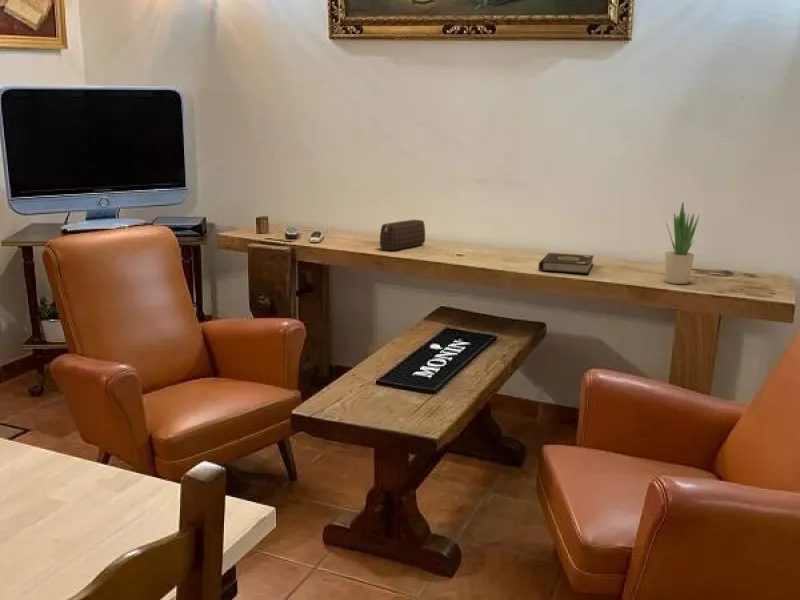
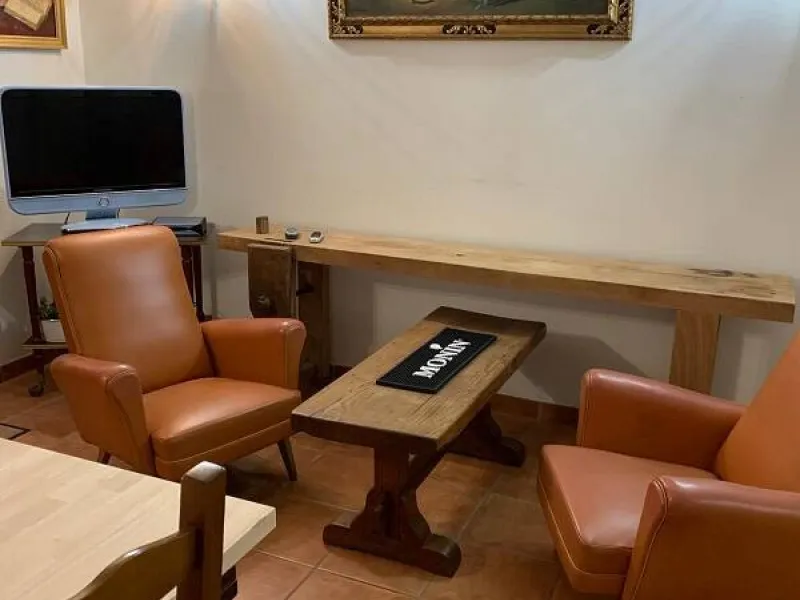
- potted plant [664,201,700,285]
- book [537,252,595,275]
- speaker [379,219,426,251]
